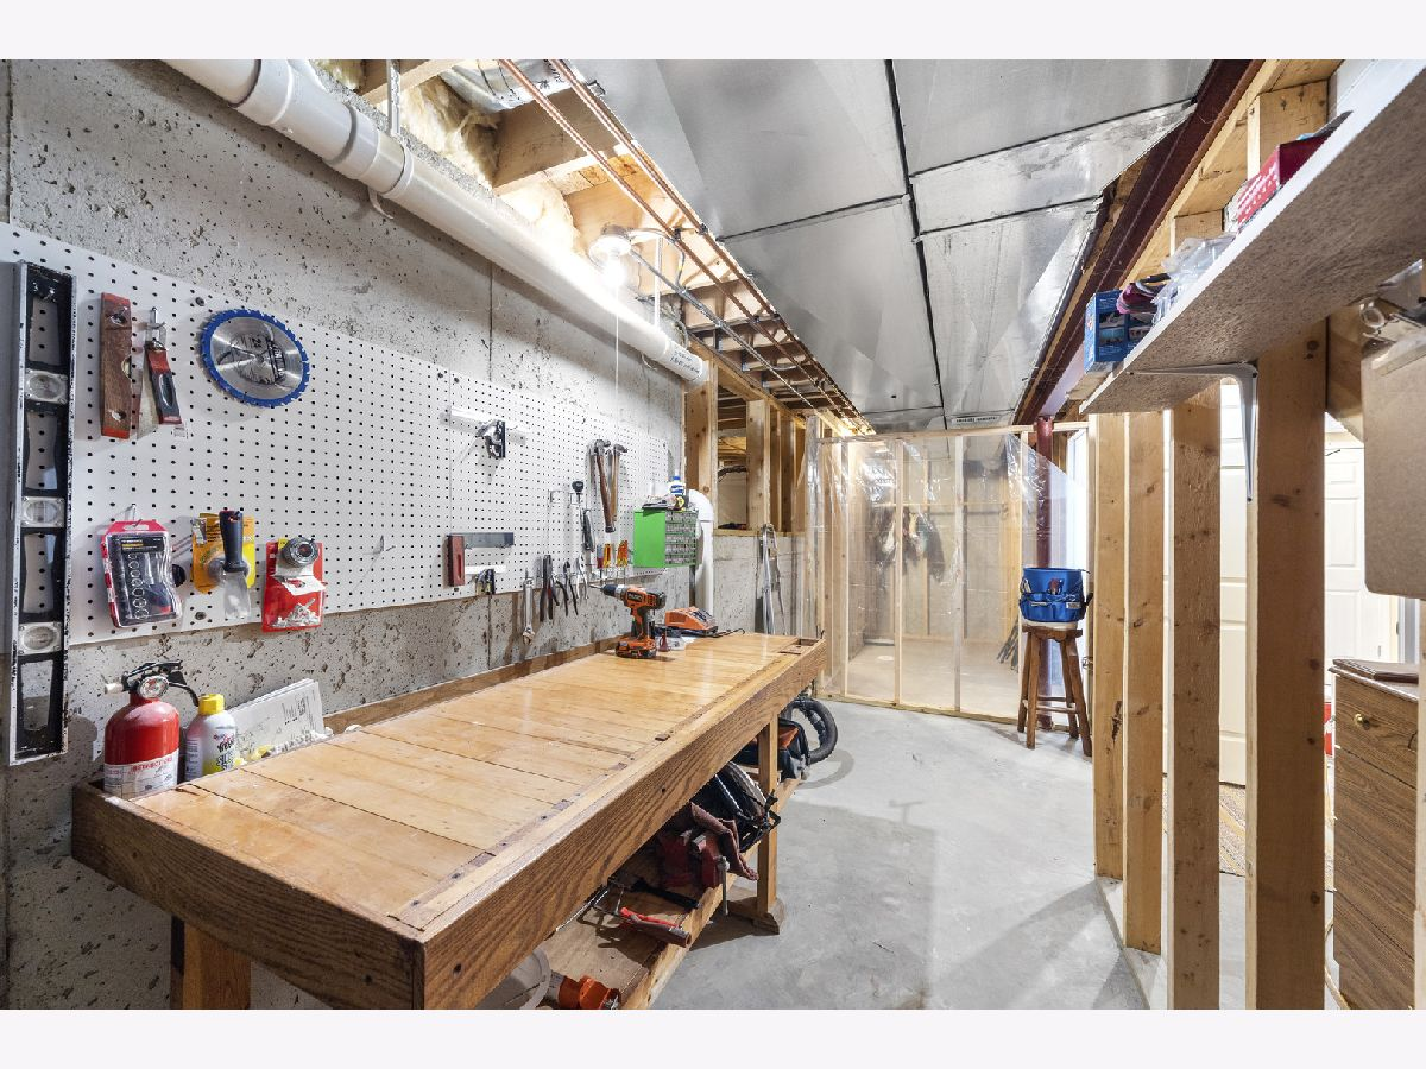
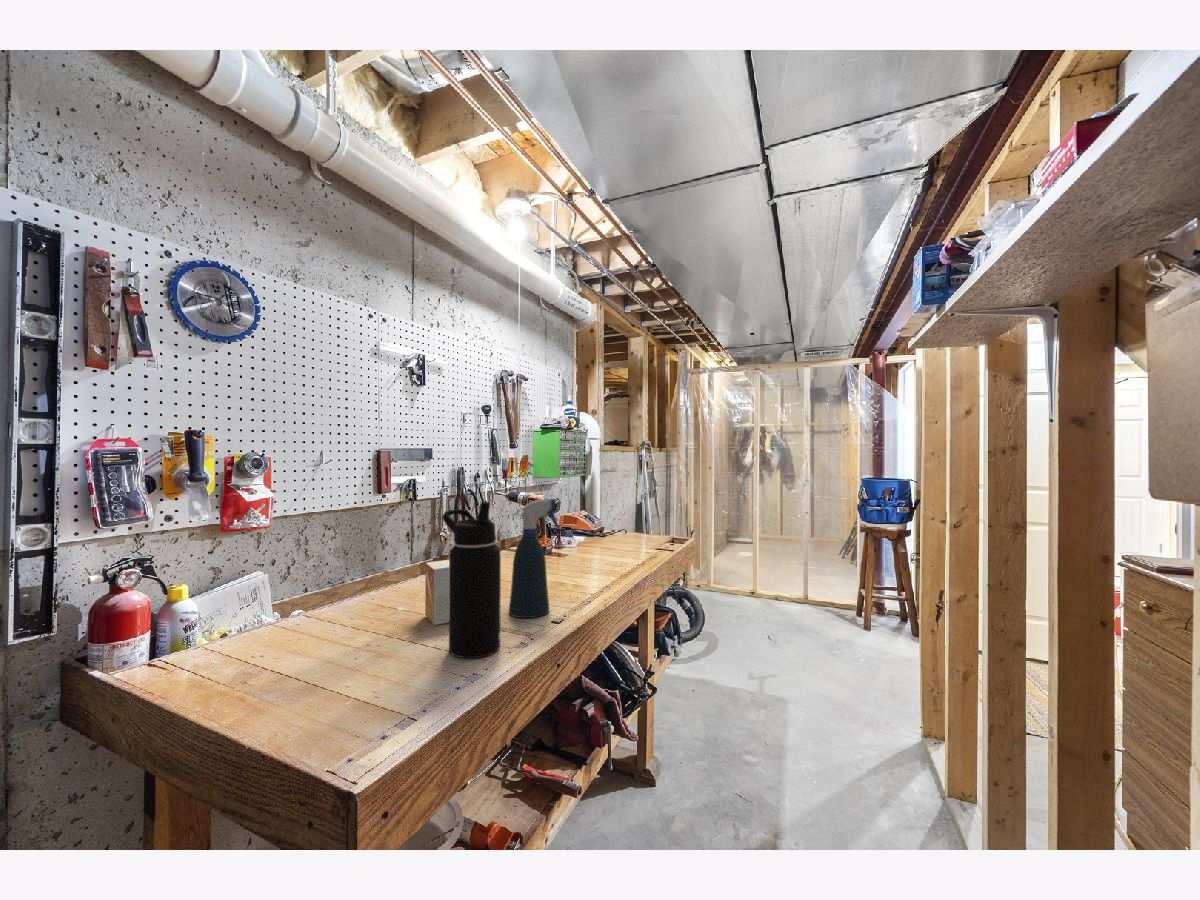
+ small box [424,559,449,626]
+ water bottle [441,500,502,659]
+ spray bottle [508,498,562,619]
